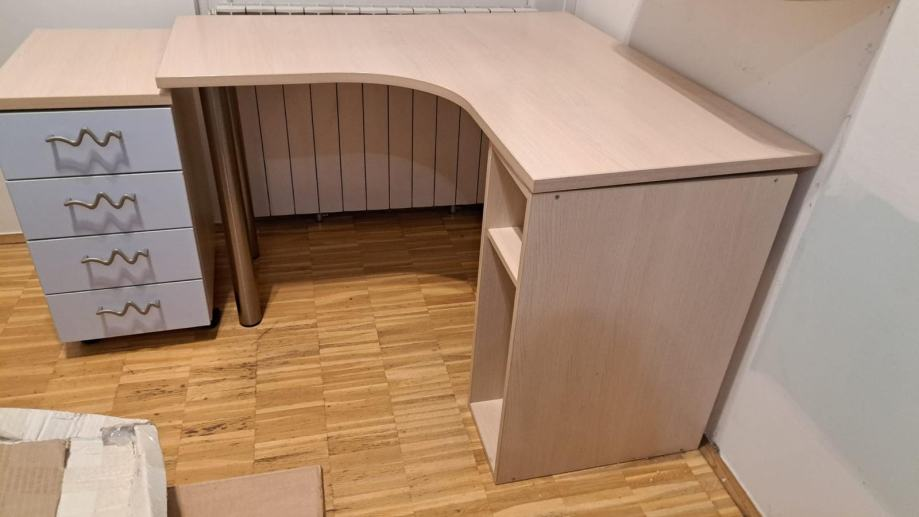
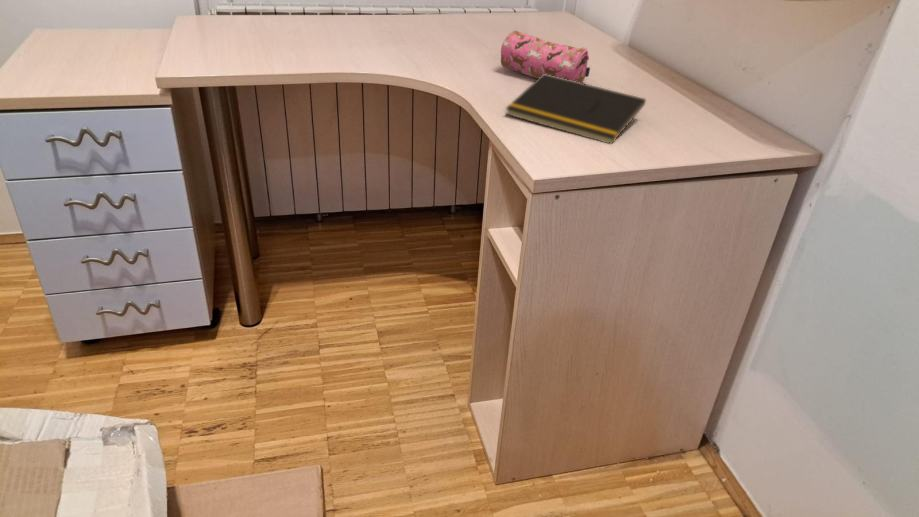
+ notepad [504,74,647,145]
+ pencil case [500,30,591,83]
